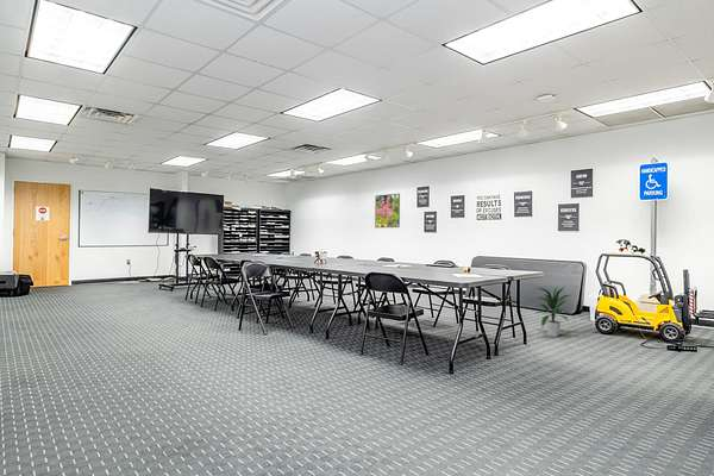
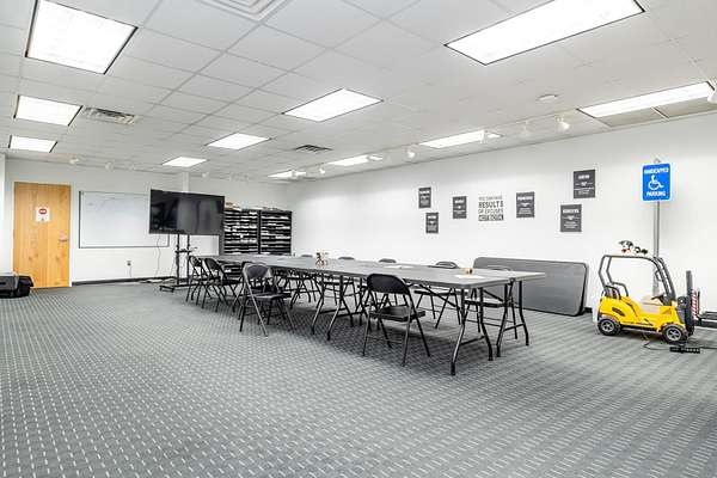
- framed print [374,193,401,228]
- indoor plant [534,284,575,338]
